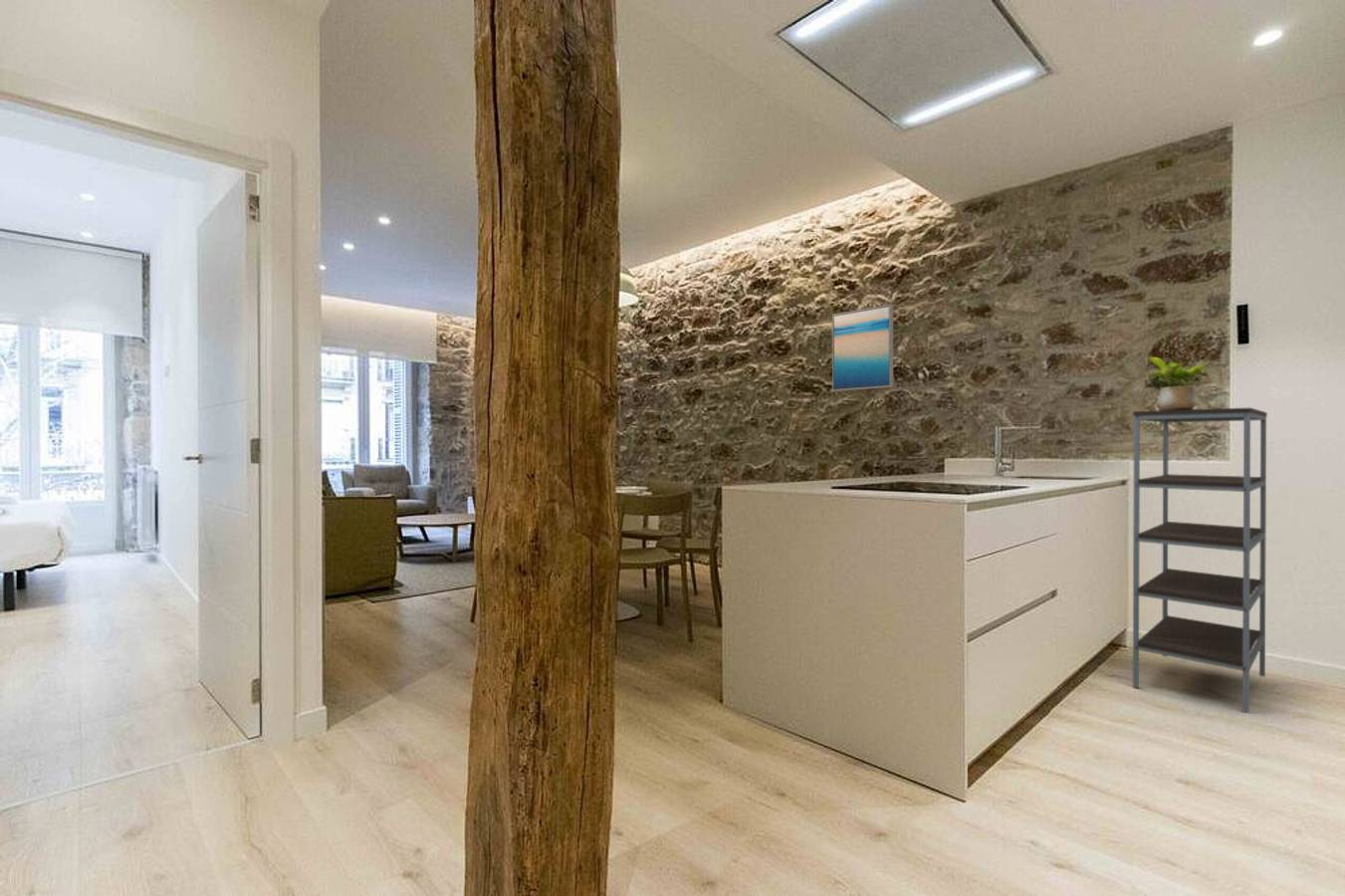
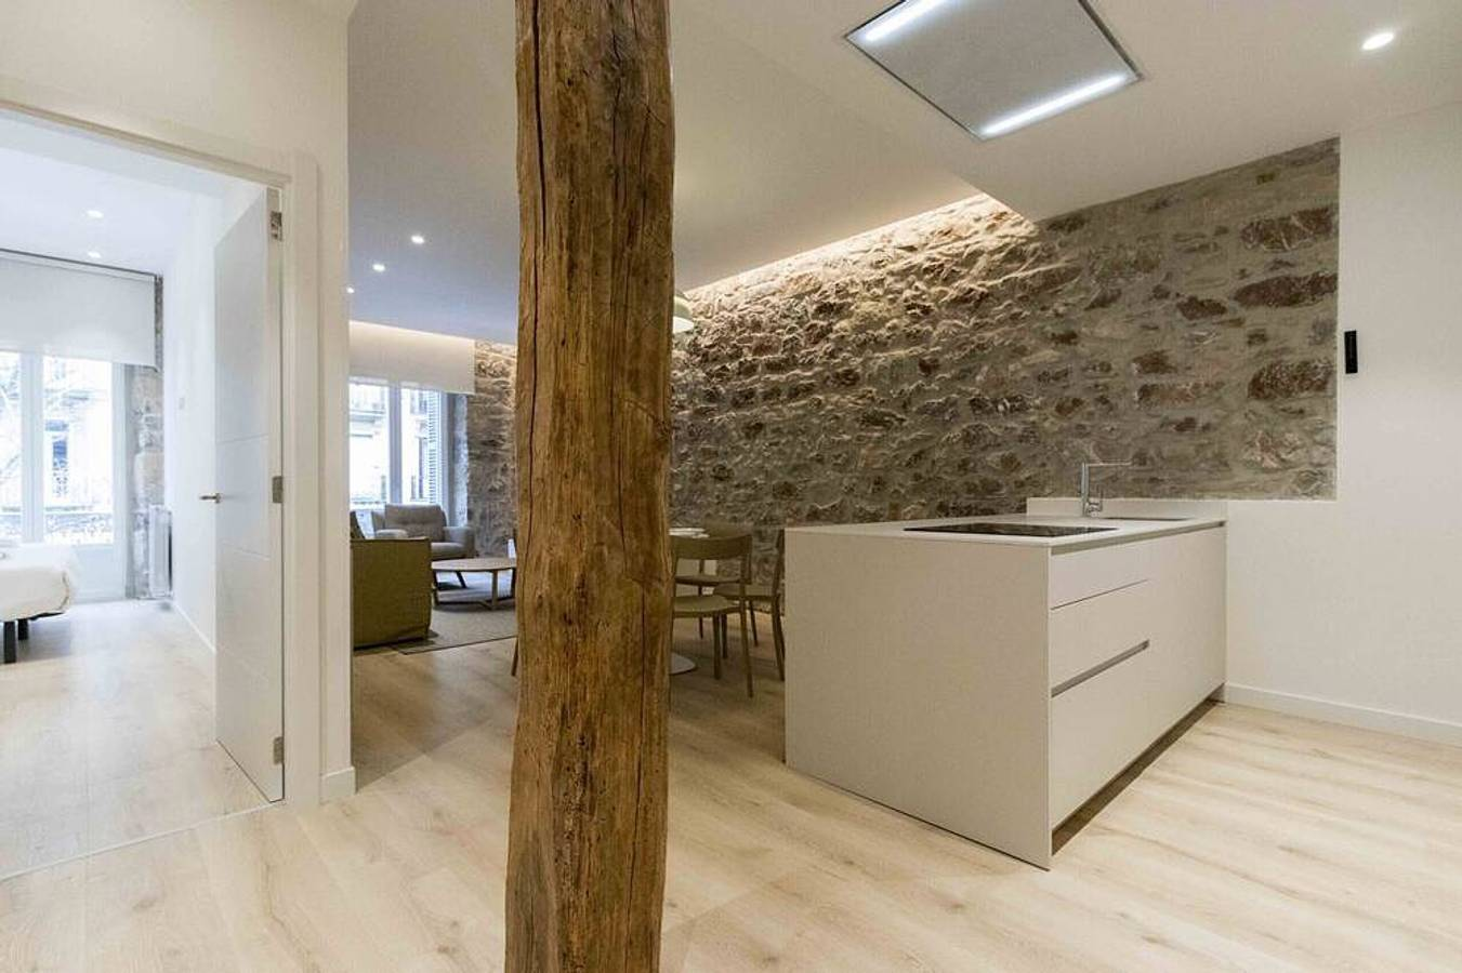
- potted plant [1142,356,1210,410]
- shelving unit [1132,407,1268,715]
- wall art [831,304,894,392]
